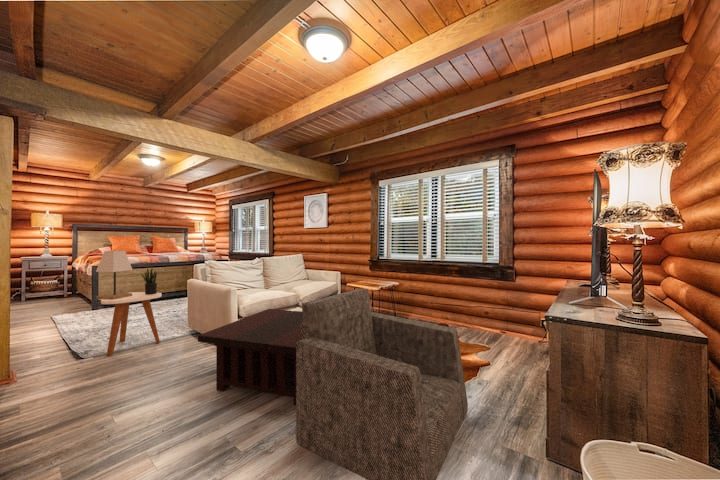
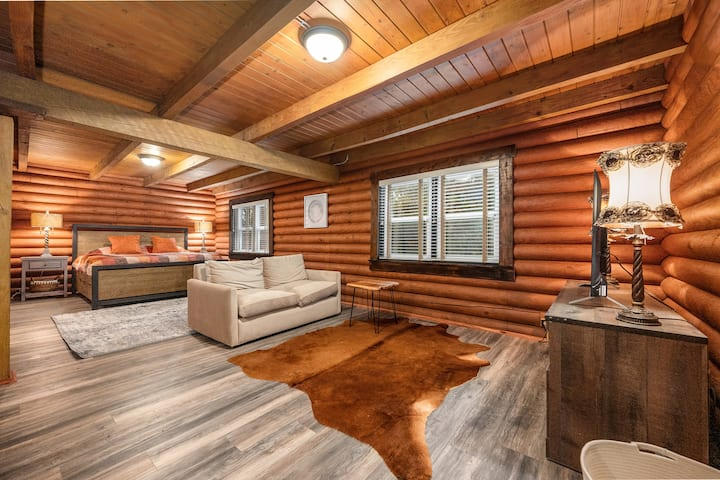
- armchair [295,288,469,480]
- side table [100,291,163,356]
- lamp [95,250,133,300]
- potted plant [140,267,159,294]
- coffee table [197,308,303,406]
